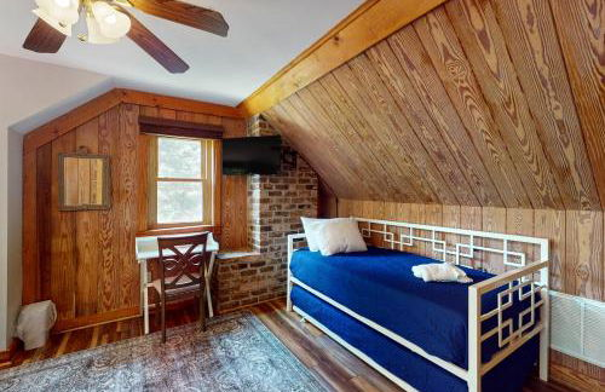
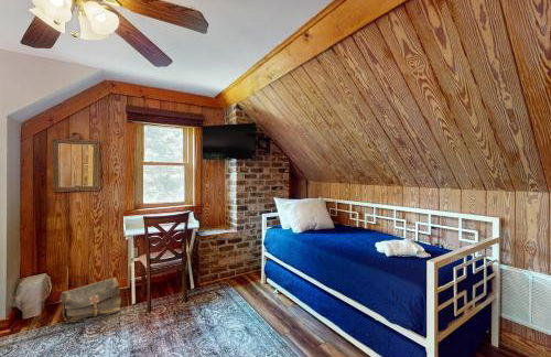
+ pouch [58,277,122,324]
